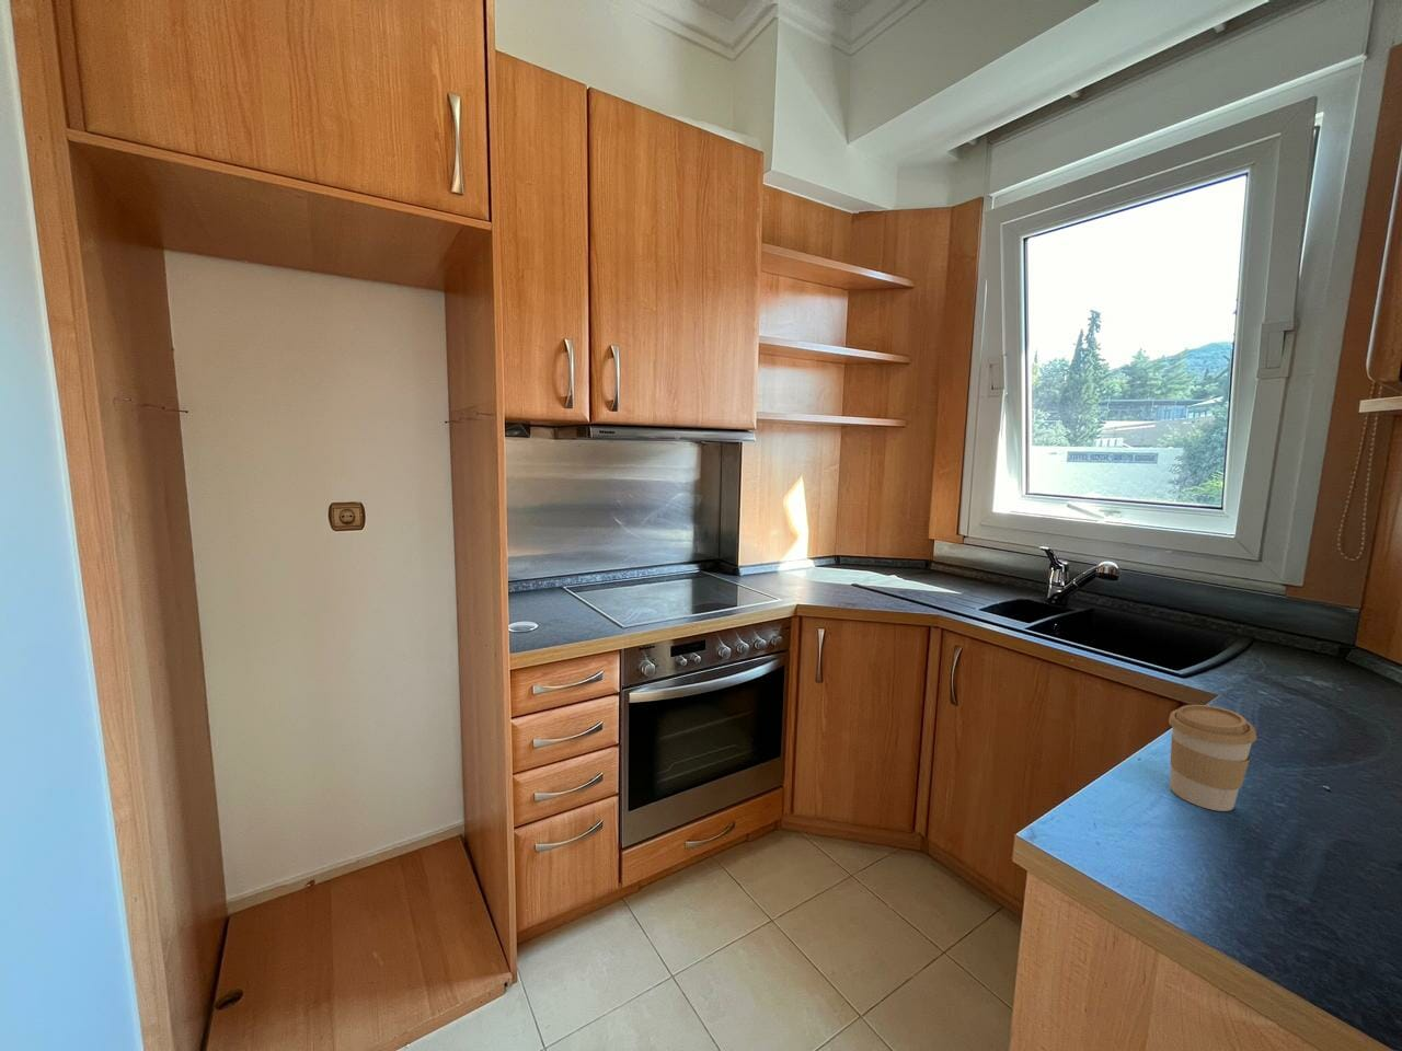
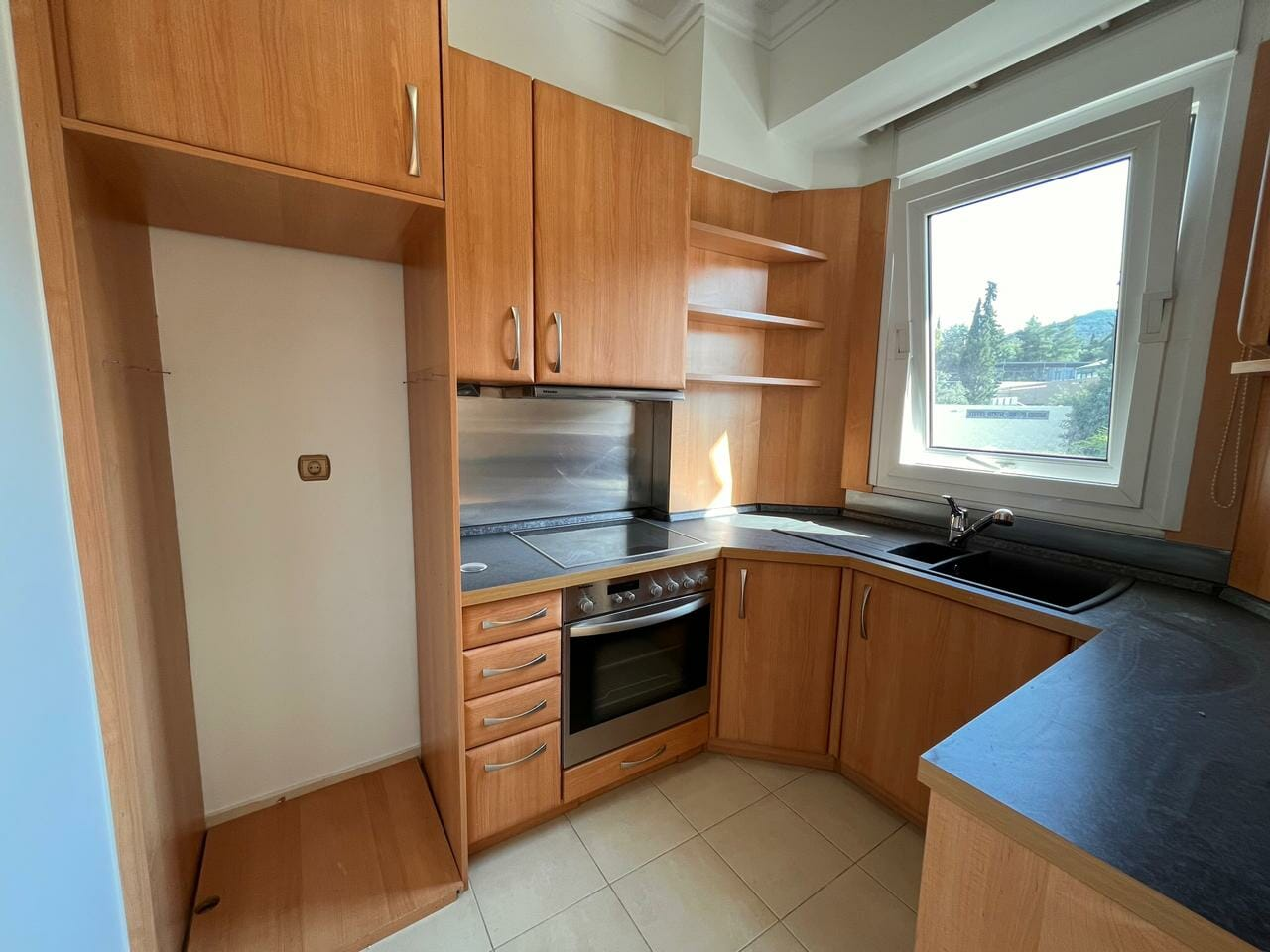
- coffee cup [1168,704,1257,813]
